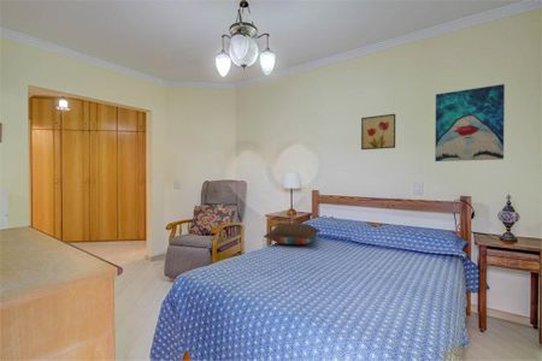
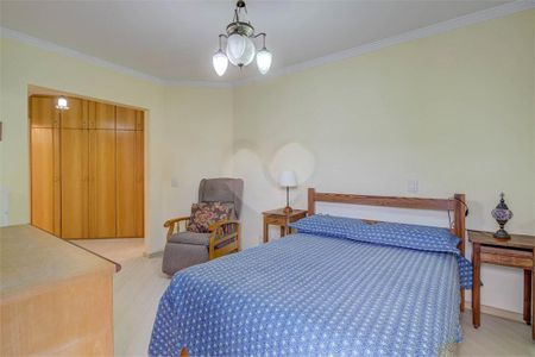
- wall art [434,83,506,162]
- wall art [360,113,396,150]
- pillow [263,221,322,245]
